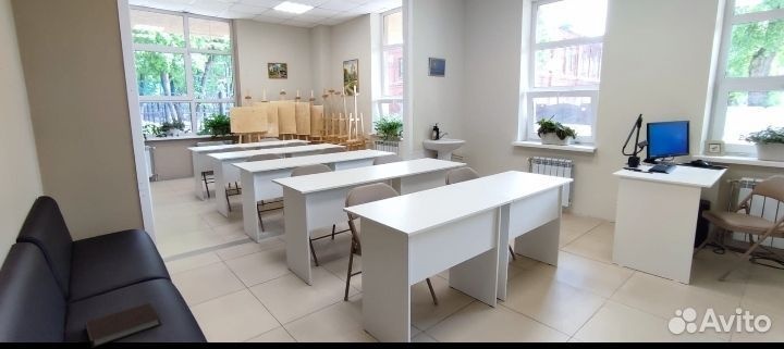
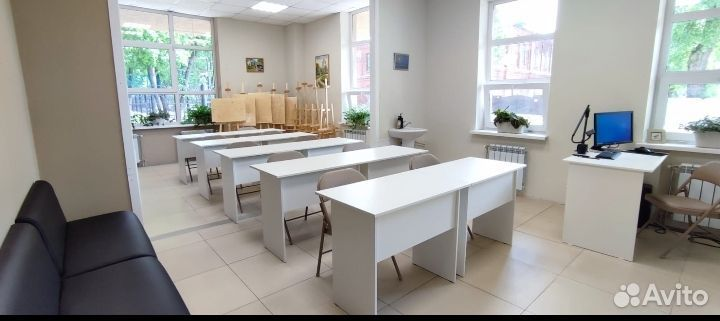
- notebook [84,302,162,349]
